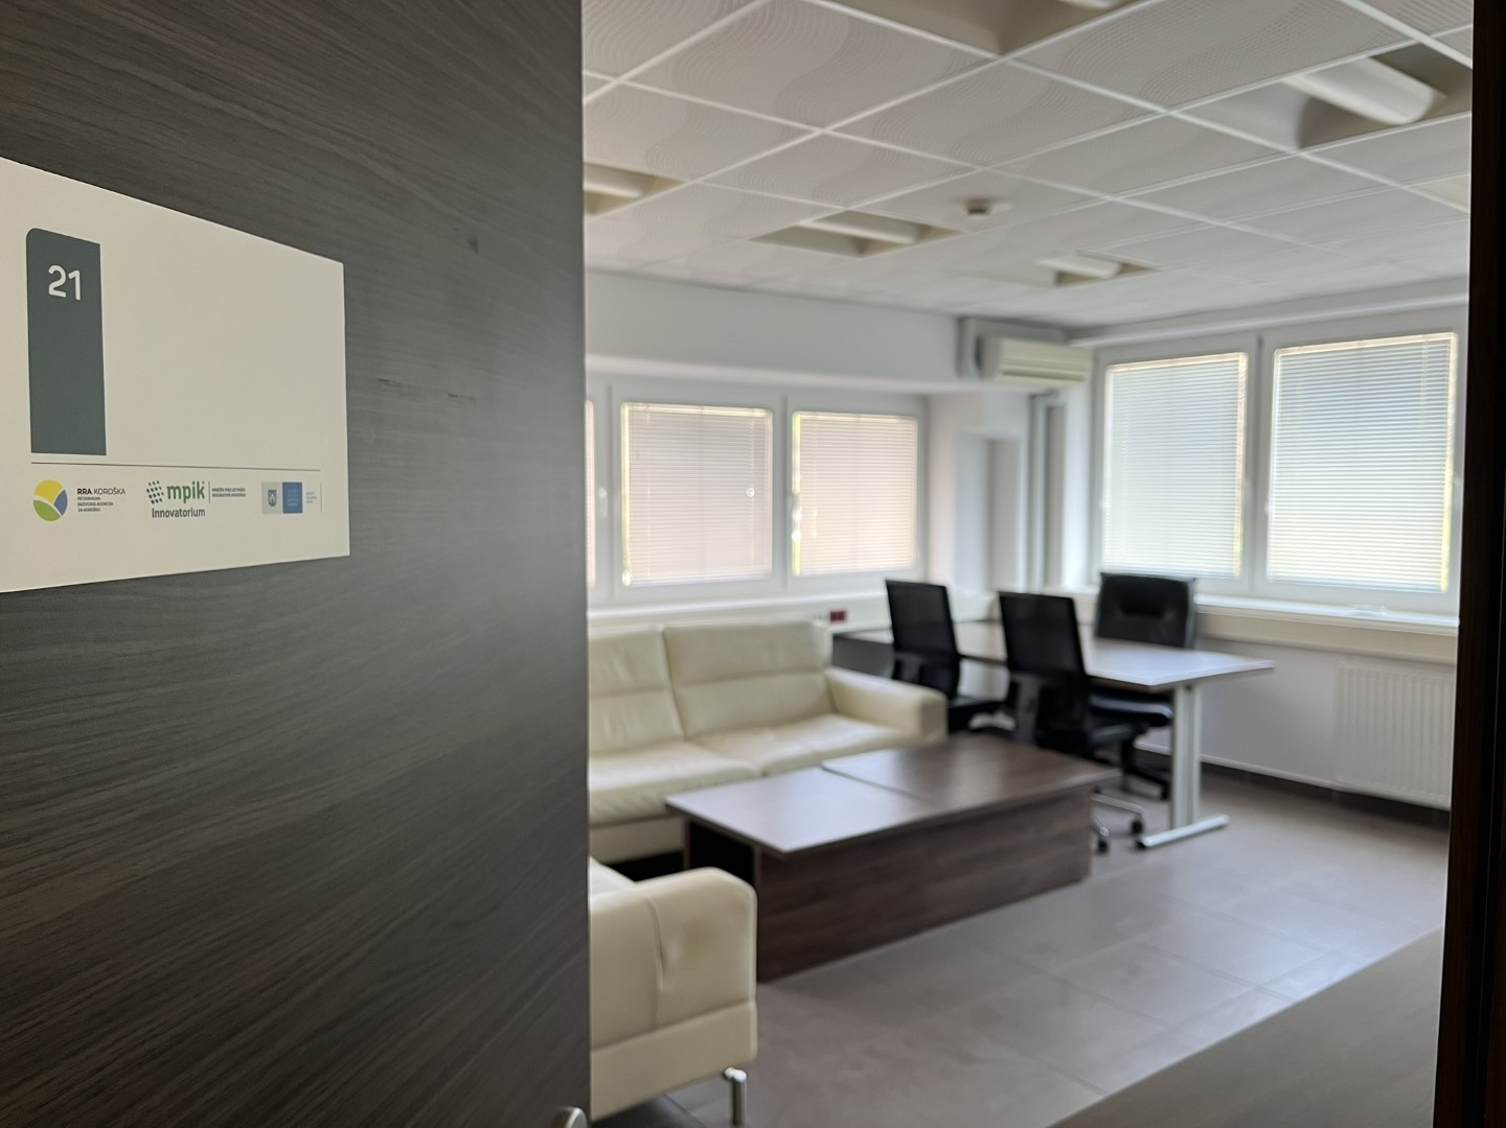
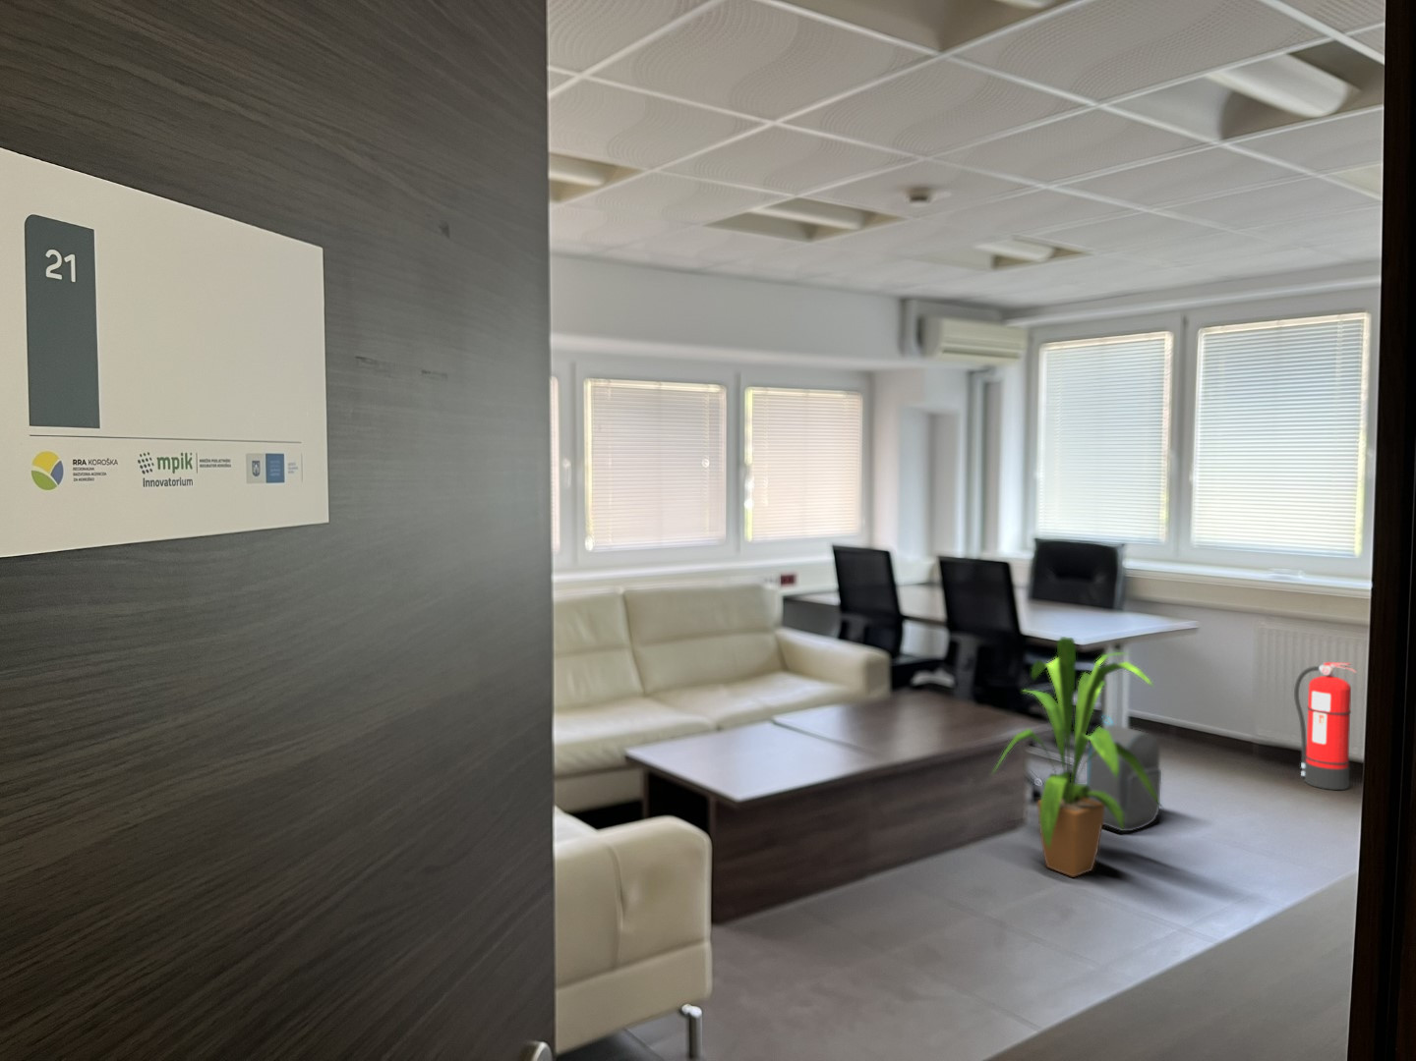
+ fire extinguisher [1293,661,1357,791]
+ backpack [1086,714,1162,833]
+ house plant [989,635,1164,878]
